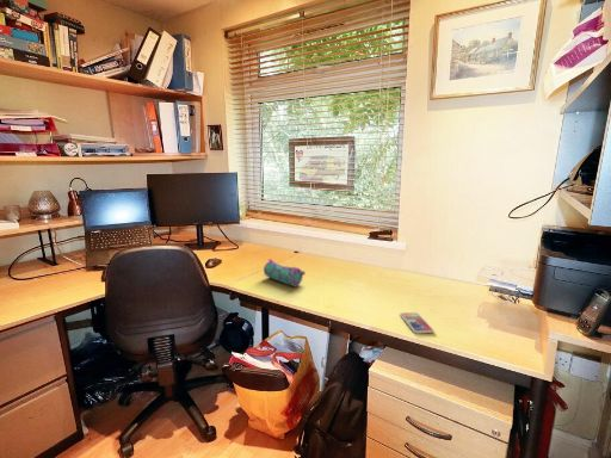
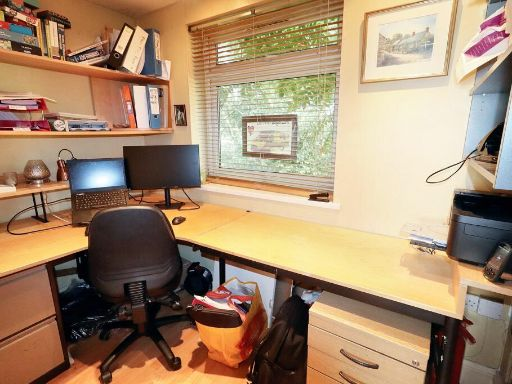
- pencil case [263,258,307,287]
- smartphone [399,311,434,334]
